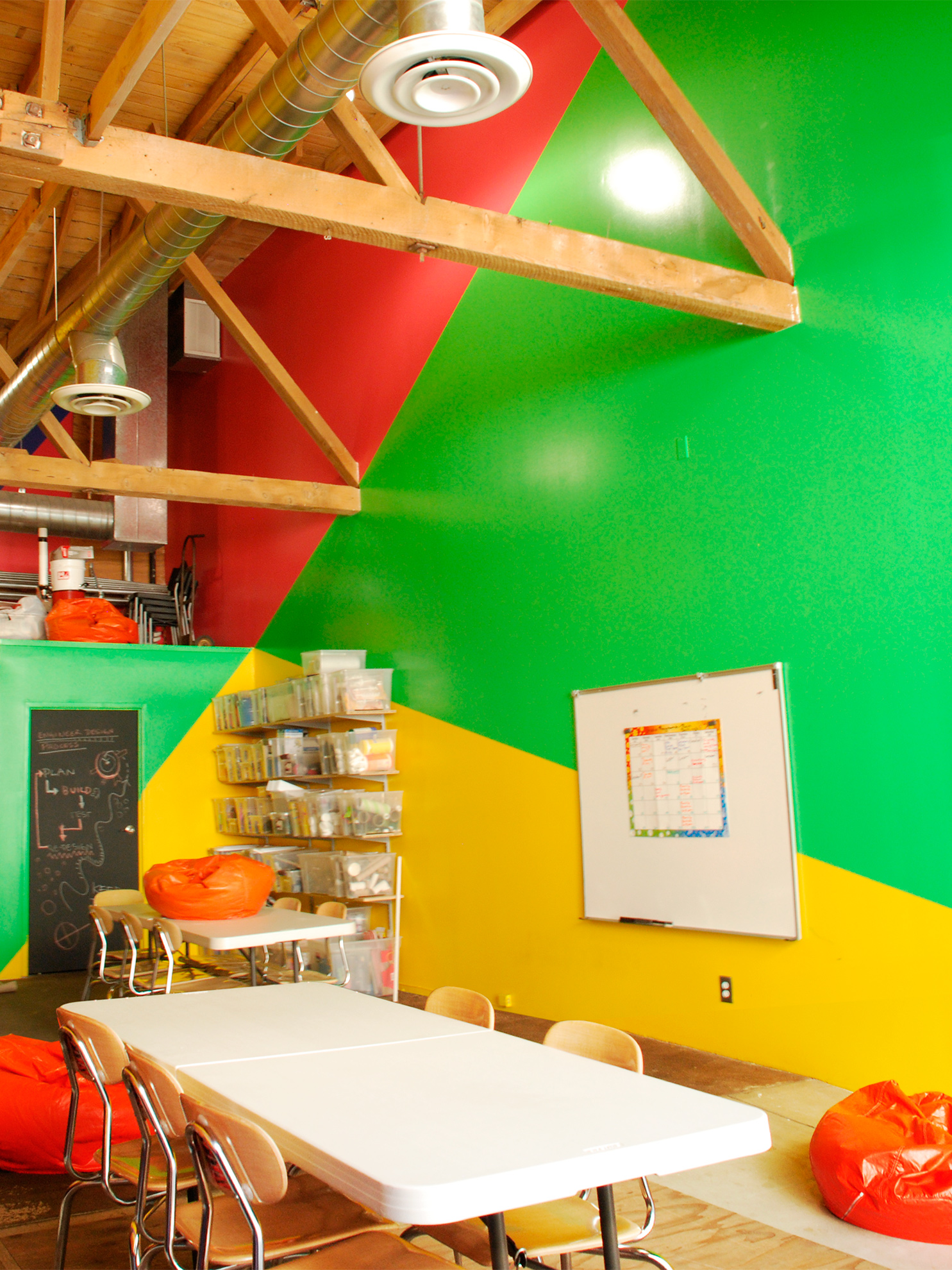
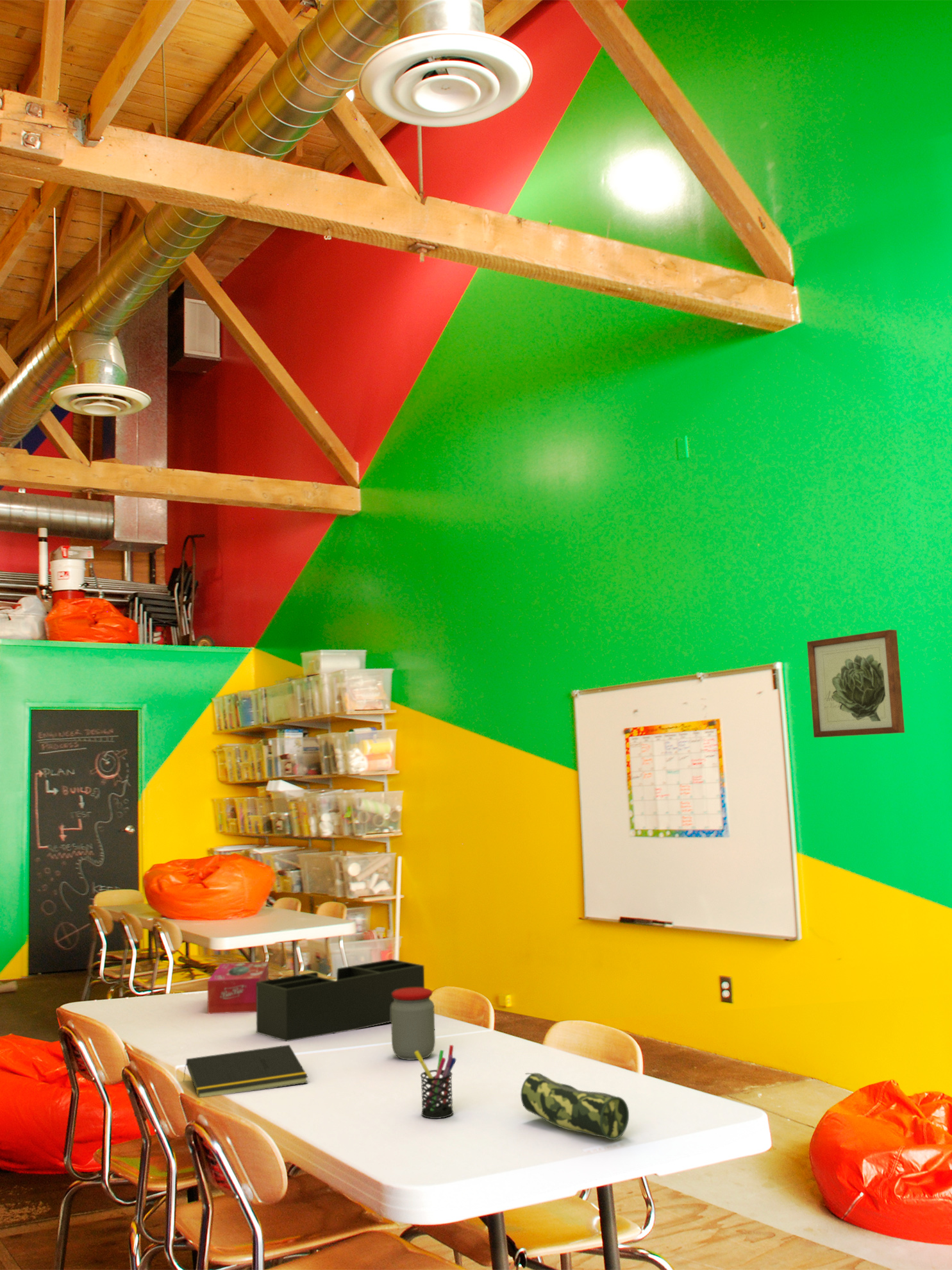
+ jar [390,988,436,1061]
+ pencil case [520,1072,630,1140]
+ pen holder [415,1044,457,1119]
+ tissue box [207,961,269,1015]
+ notepad [183,1044,308,1098]
+ desk organizer [256,958,425,1042]
+ wall art [806,629,905,738]
